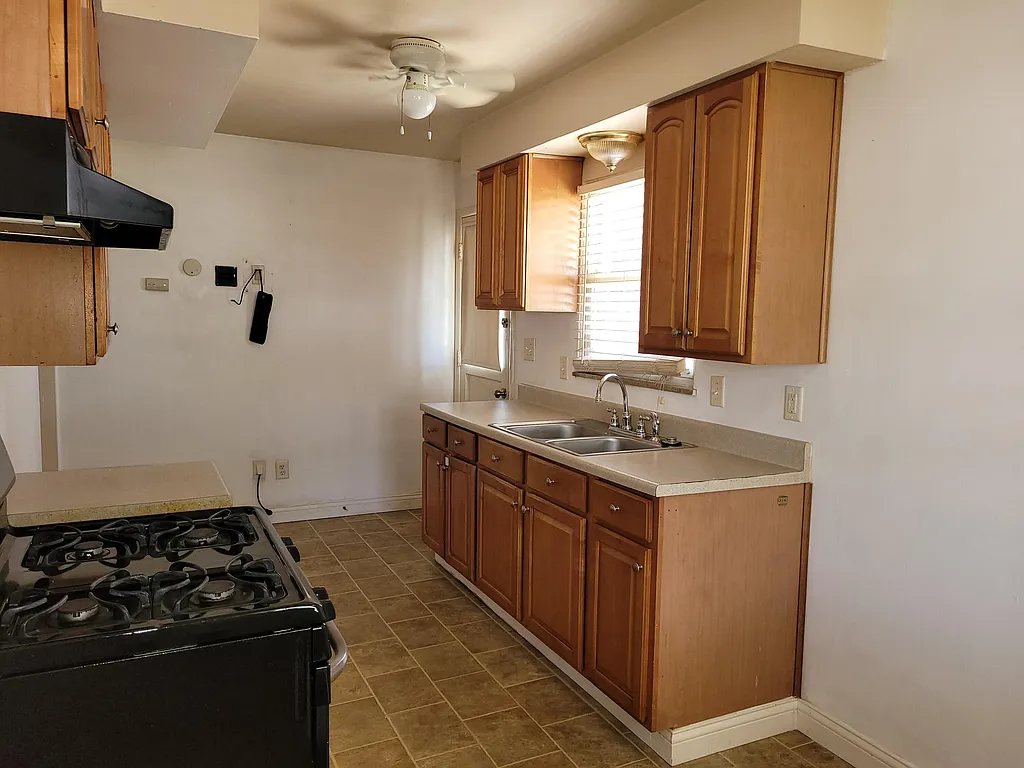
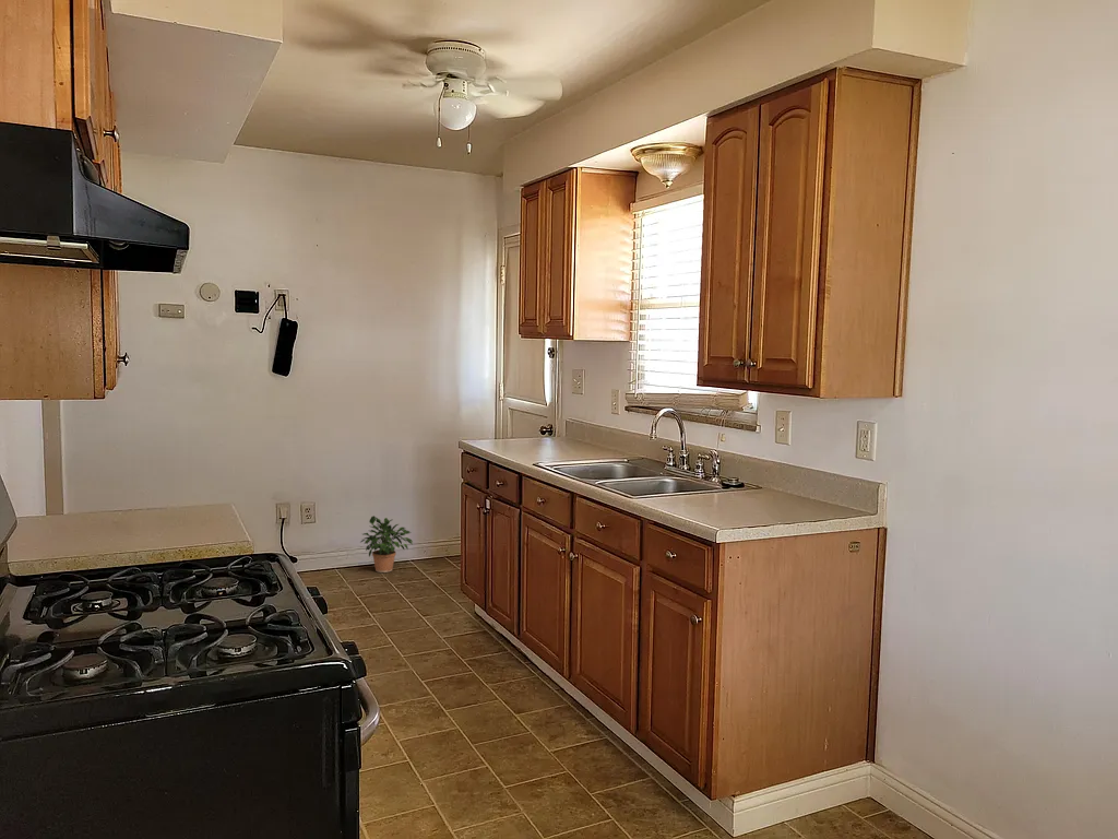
+ potted plant [360,515,414,574]
